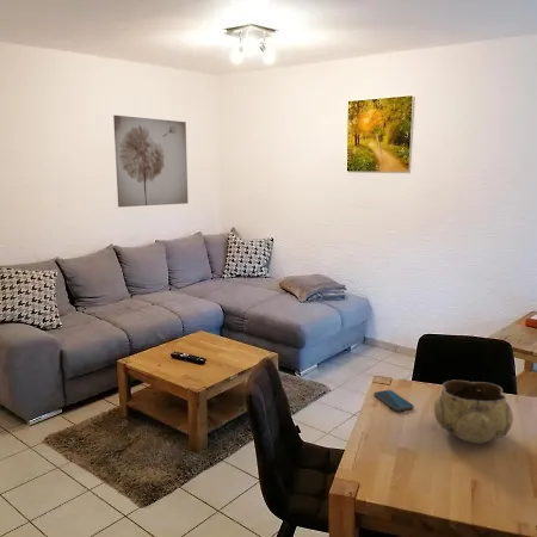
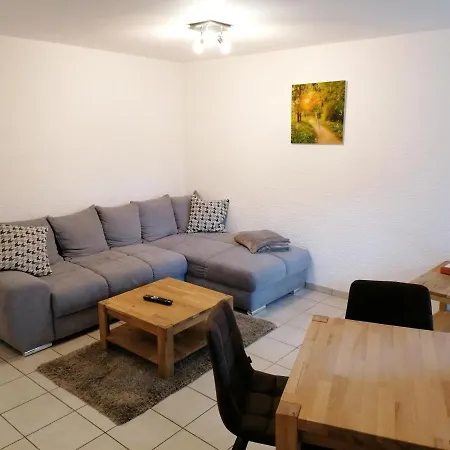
- decorative bowl [433,379,514,445]
- smartphone [372,389,414,413]
- wall art [112,115,190,209]
